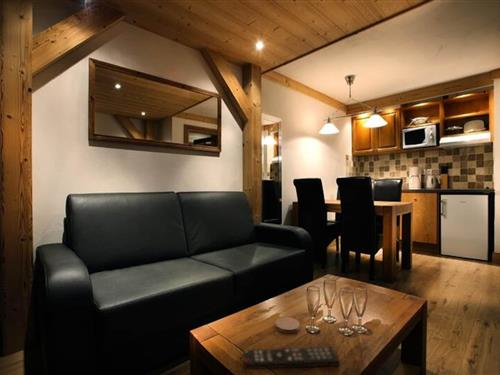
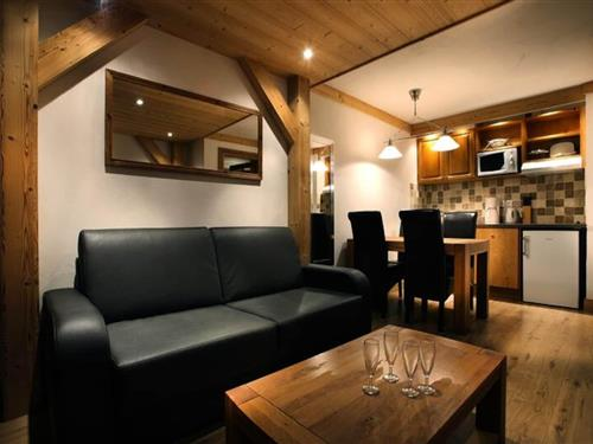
- remote control [242,346,341,370]
- coaster [274,316,301,334]
